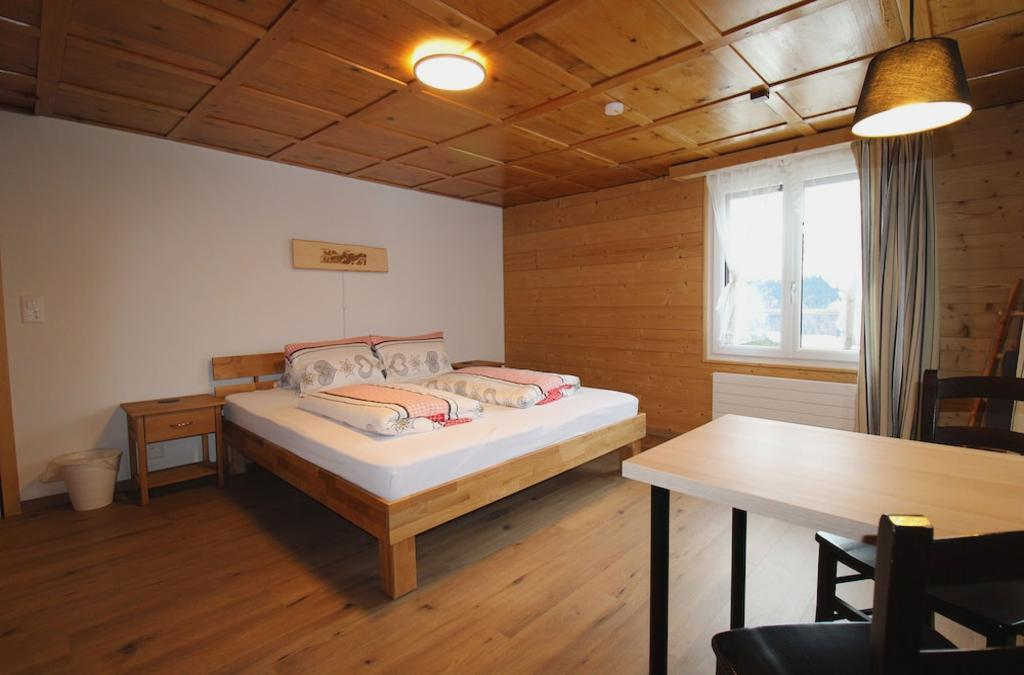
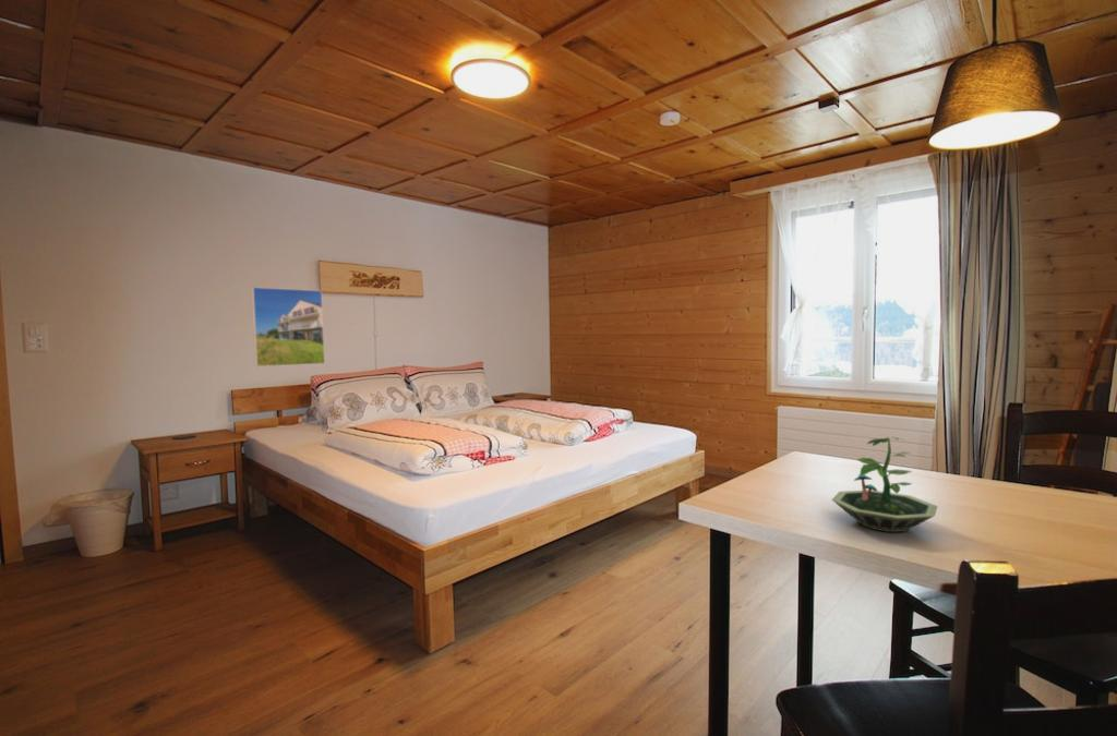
+ terrarium [831,436,939,533]
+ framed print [250,286,326,367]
